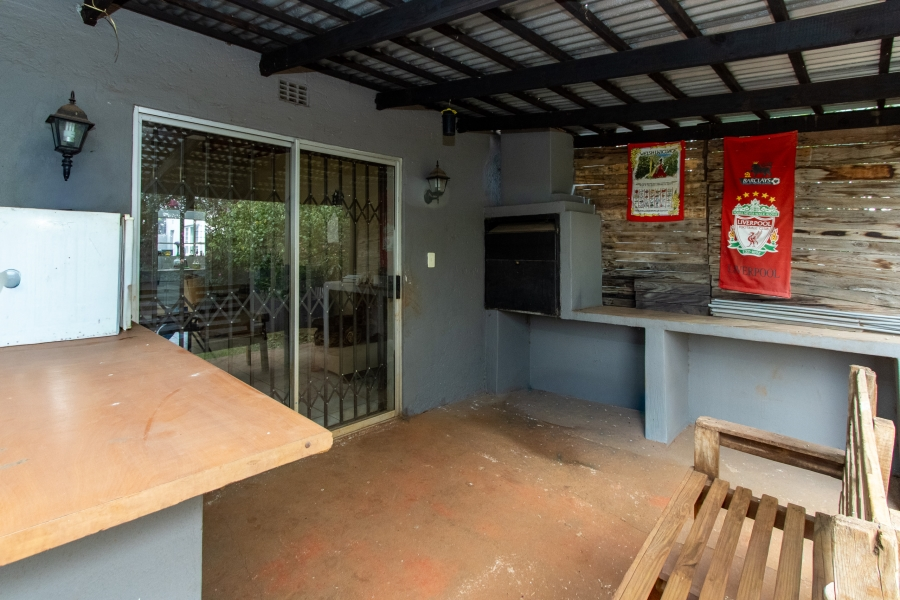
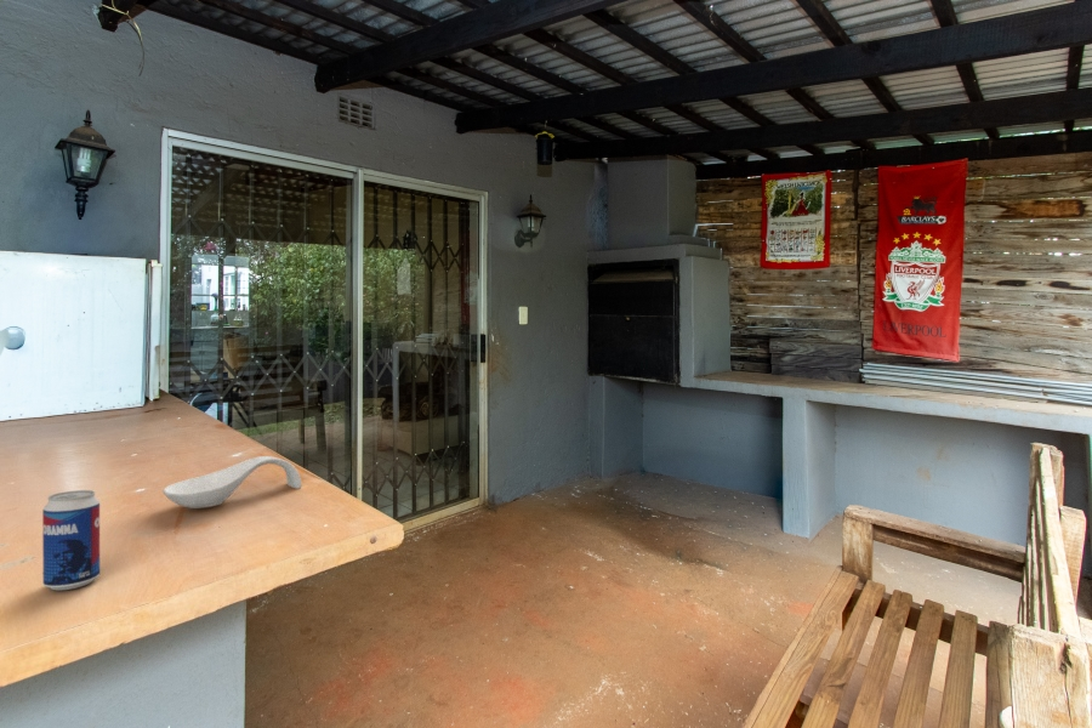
+ beverage can [41,489,101,591]
+ spoon rest [163,455,302,510]
